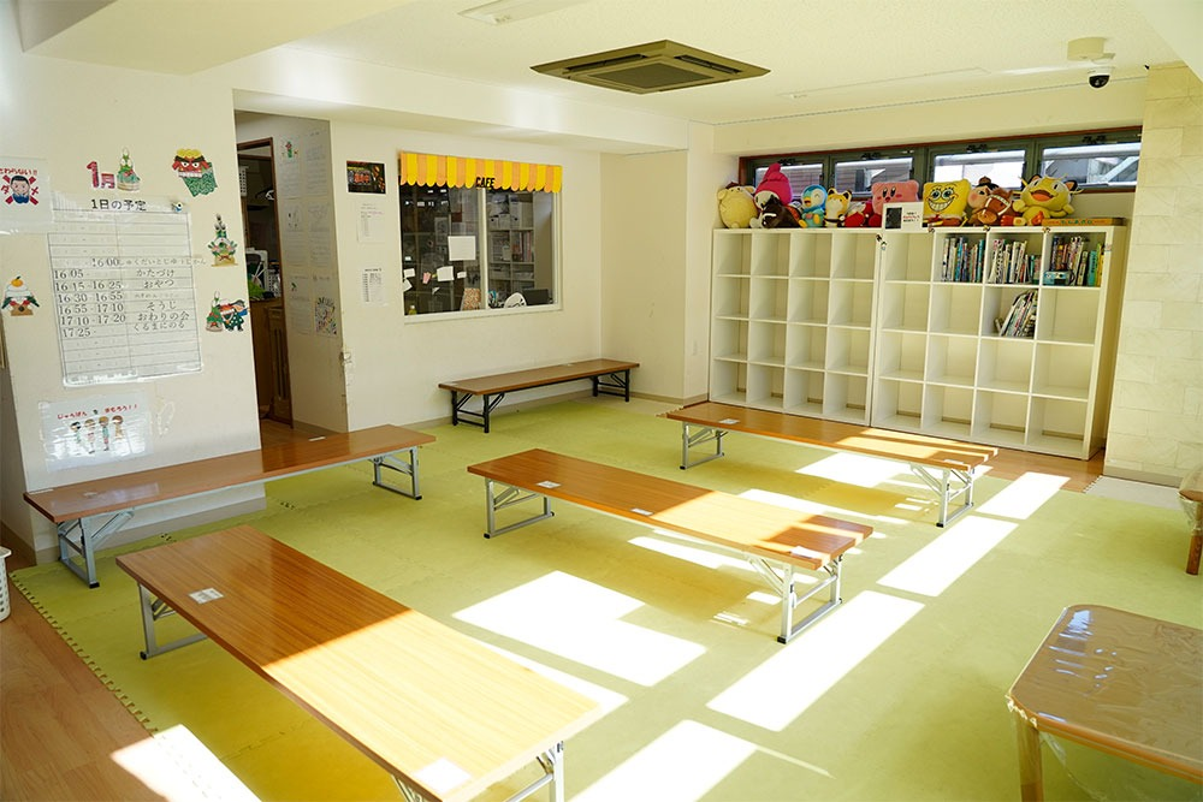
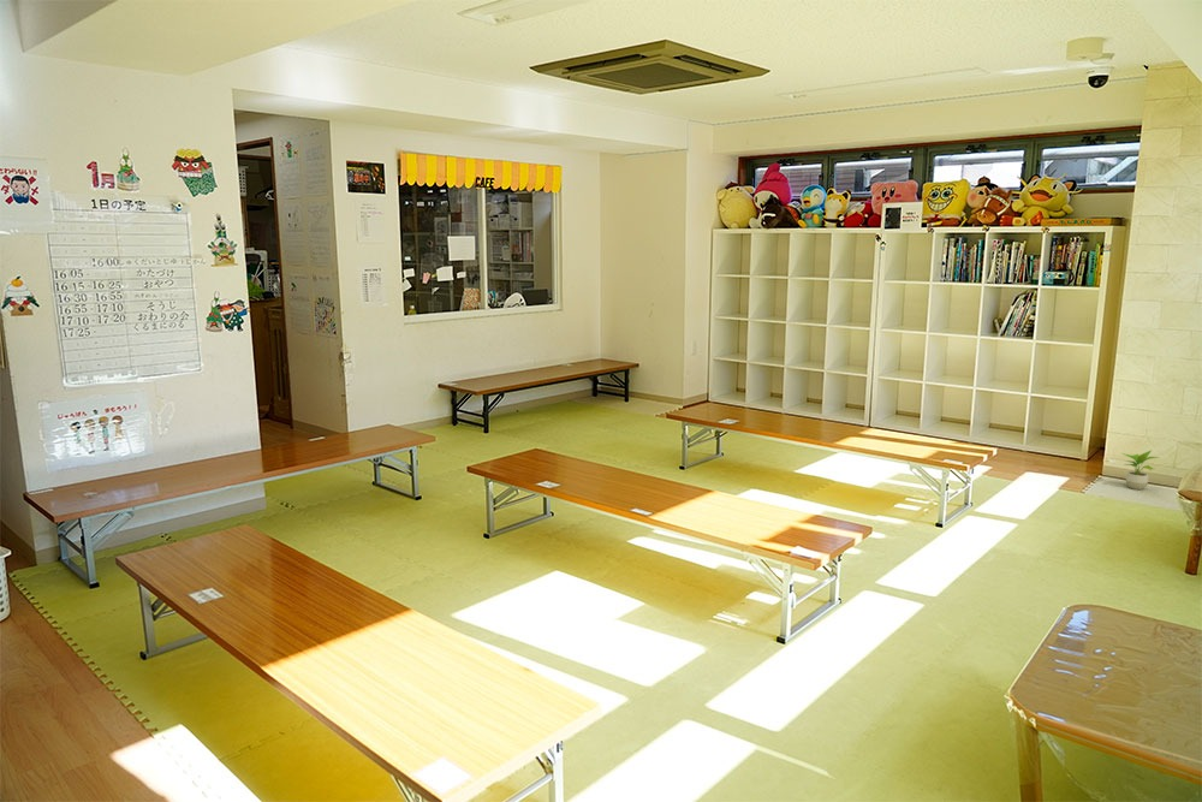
+ potted plant [1121,450,1161,491]
